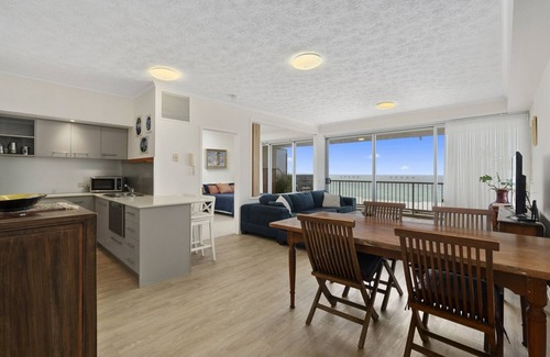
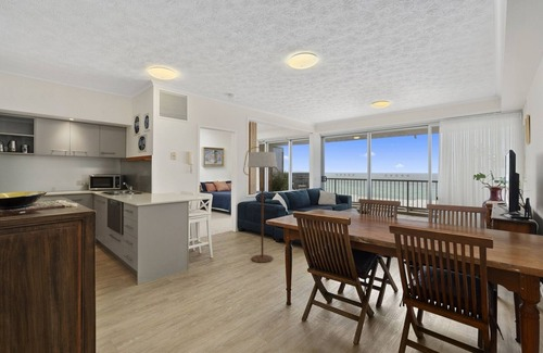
+ floor lamp [242,146,278,264]
